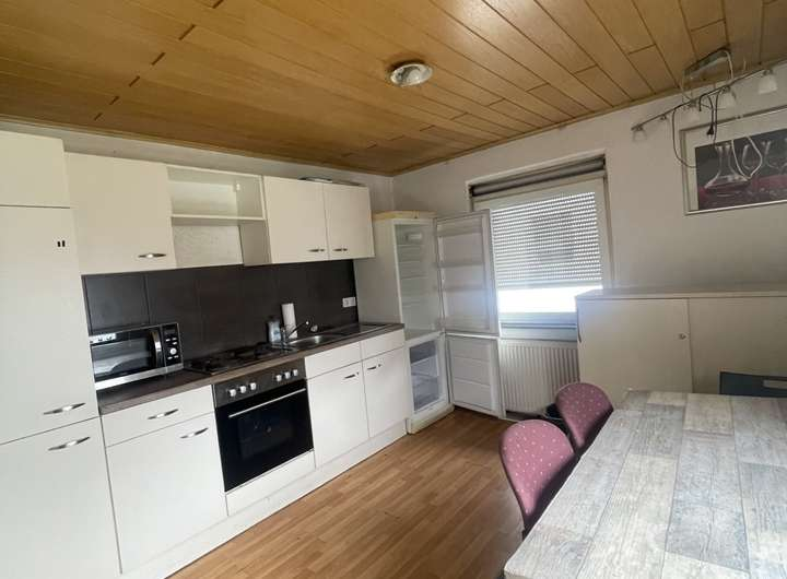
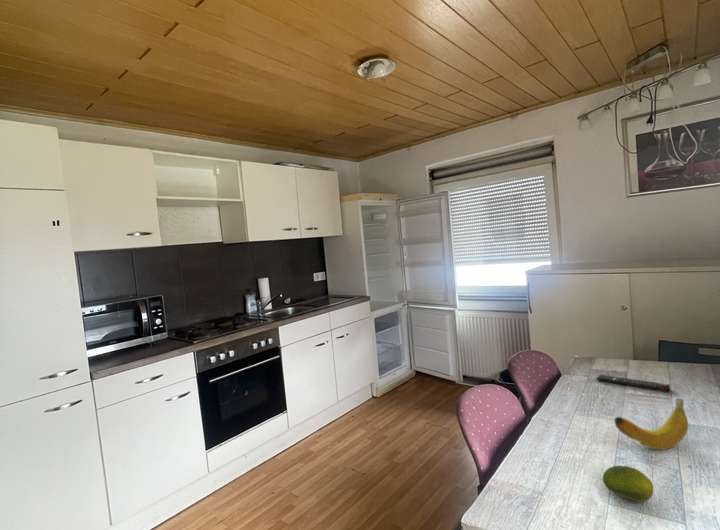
+ remote control [596,374,671,392]
+ fruit [602,465,654,503]
+ fruit [614,398,689,451]
